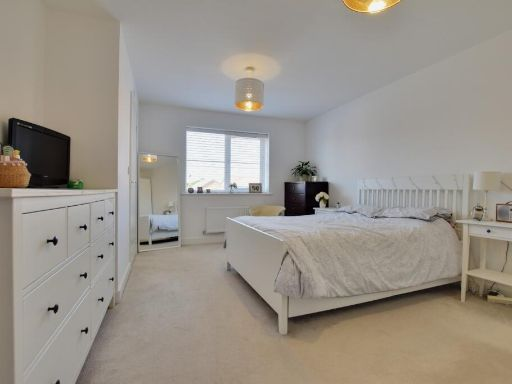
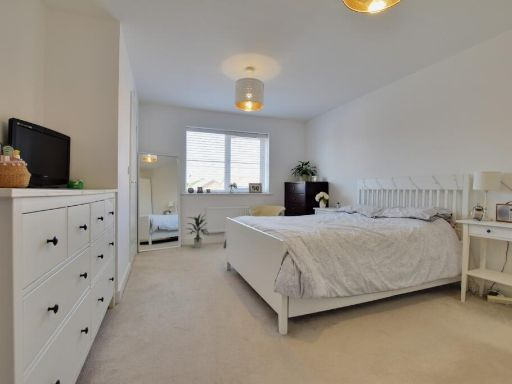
+ indoor plant [186,212,211,249]
